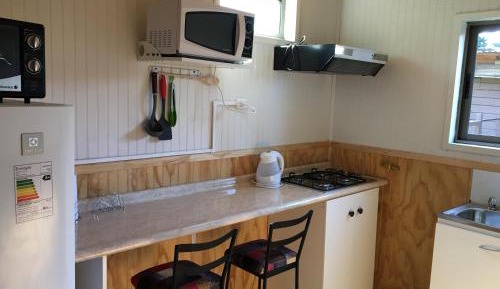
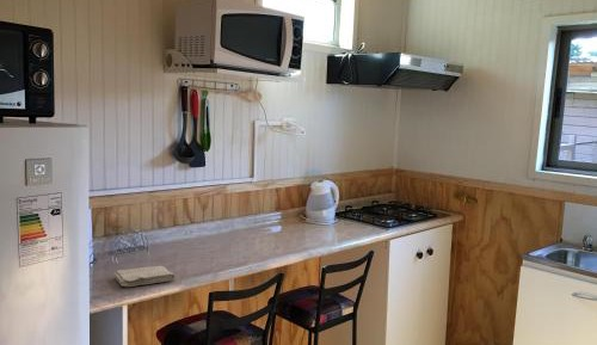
+ washcloth [112,265,177,288]
